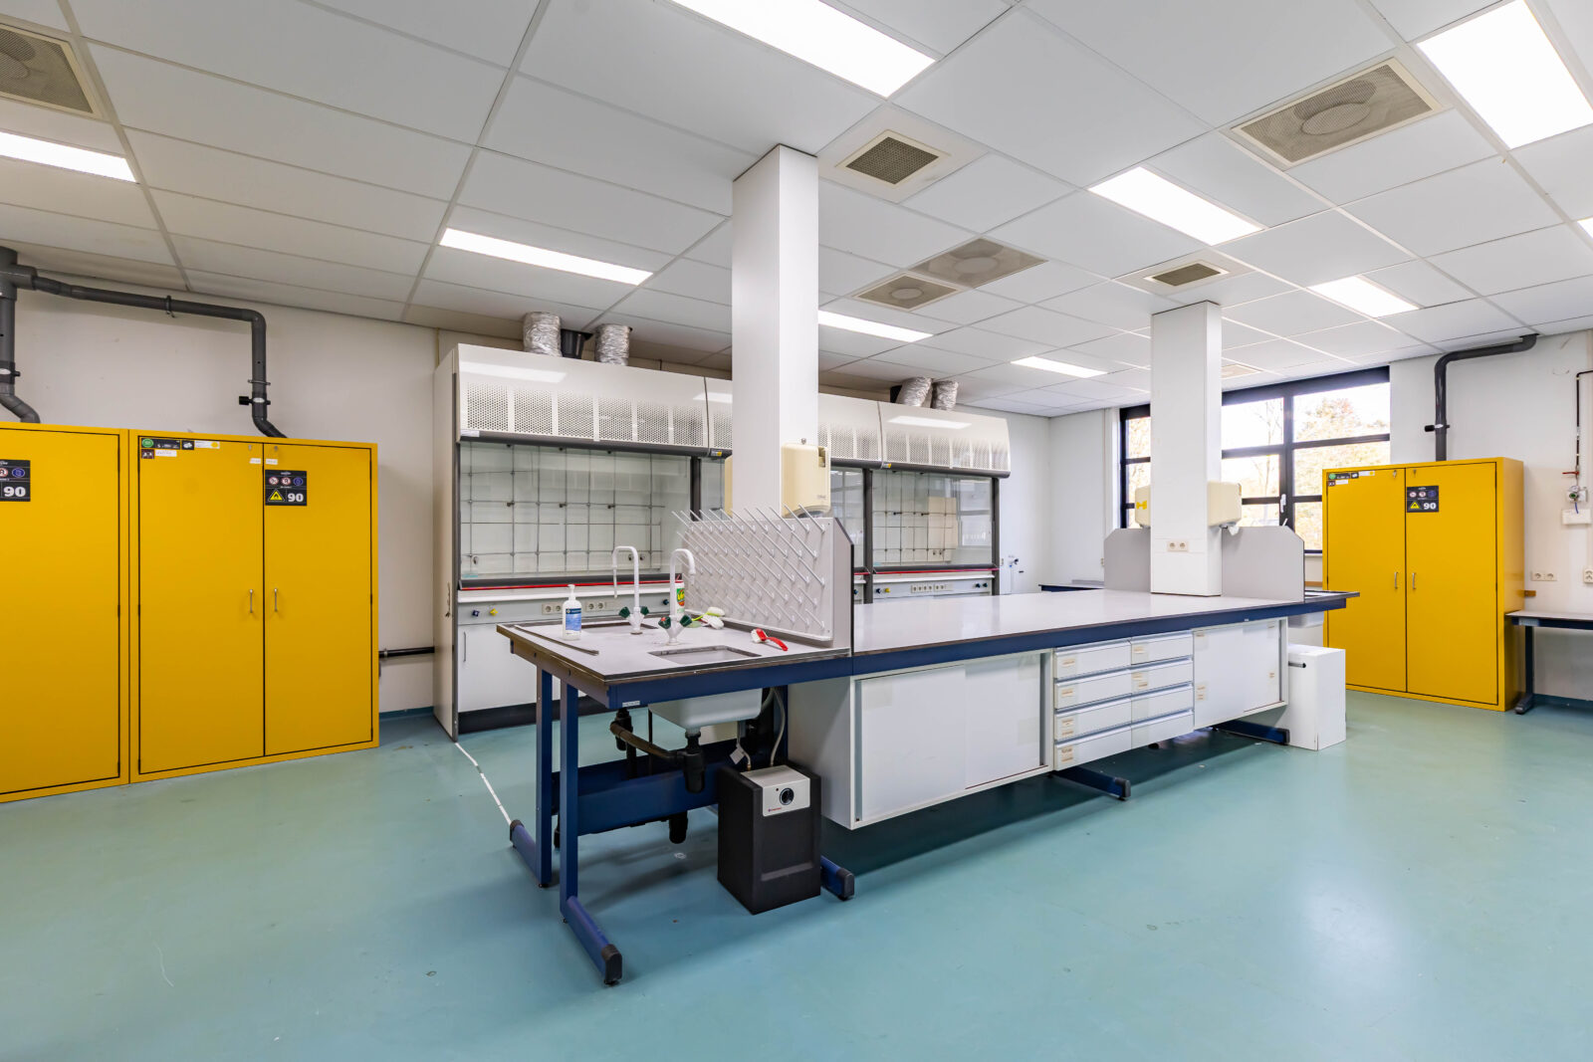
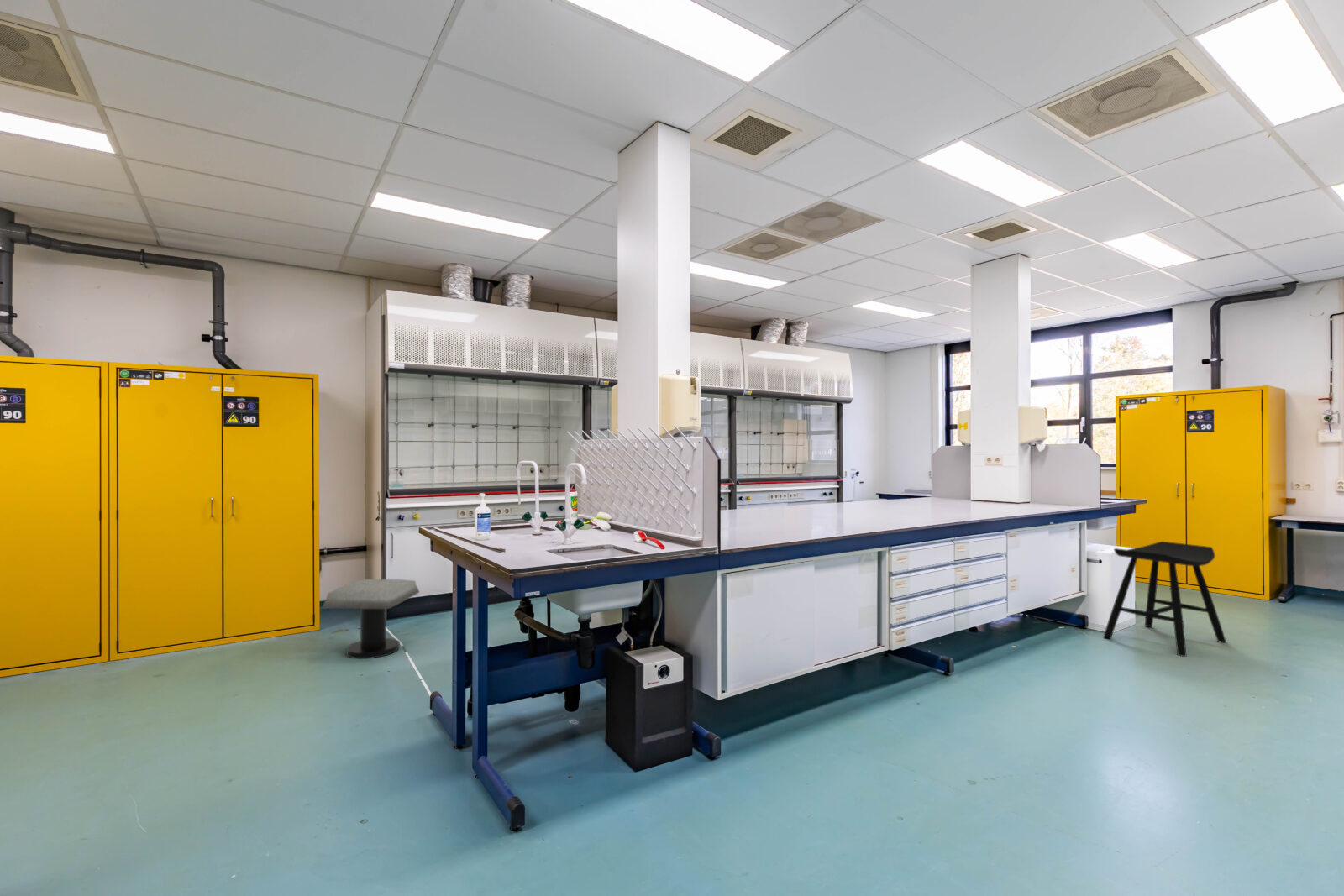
+ stool [1103,541,1227,658]
+ stool [322,579,421,659]
